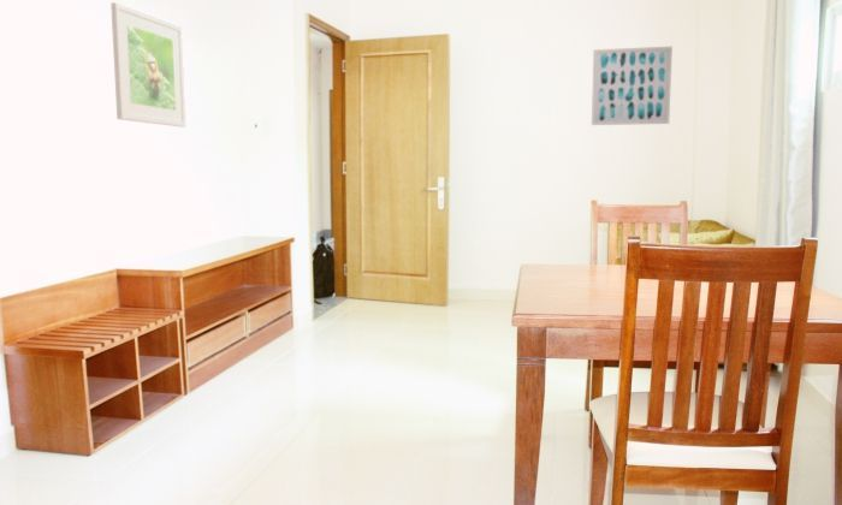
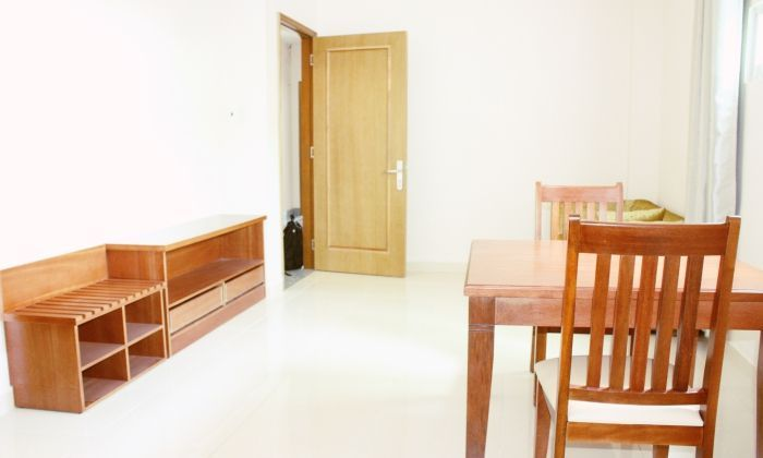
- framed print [109,1,186,129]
- wall art [591,46,674,126]
